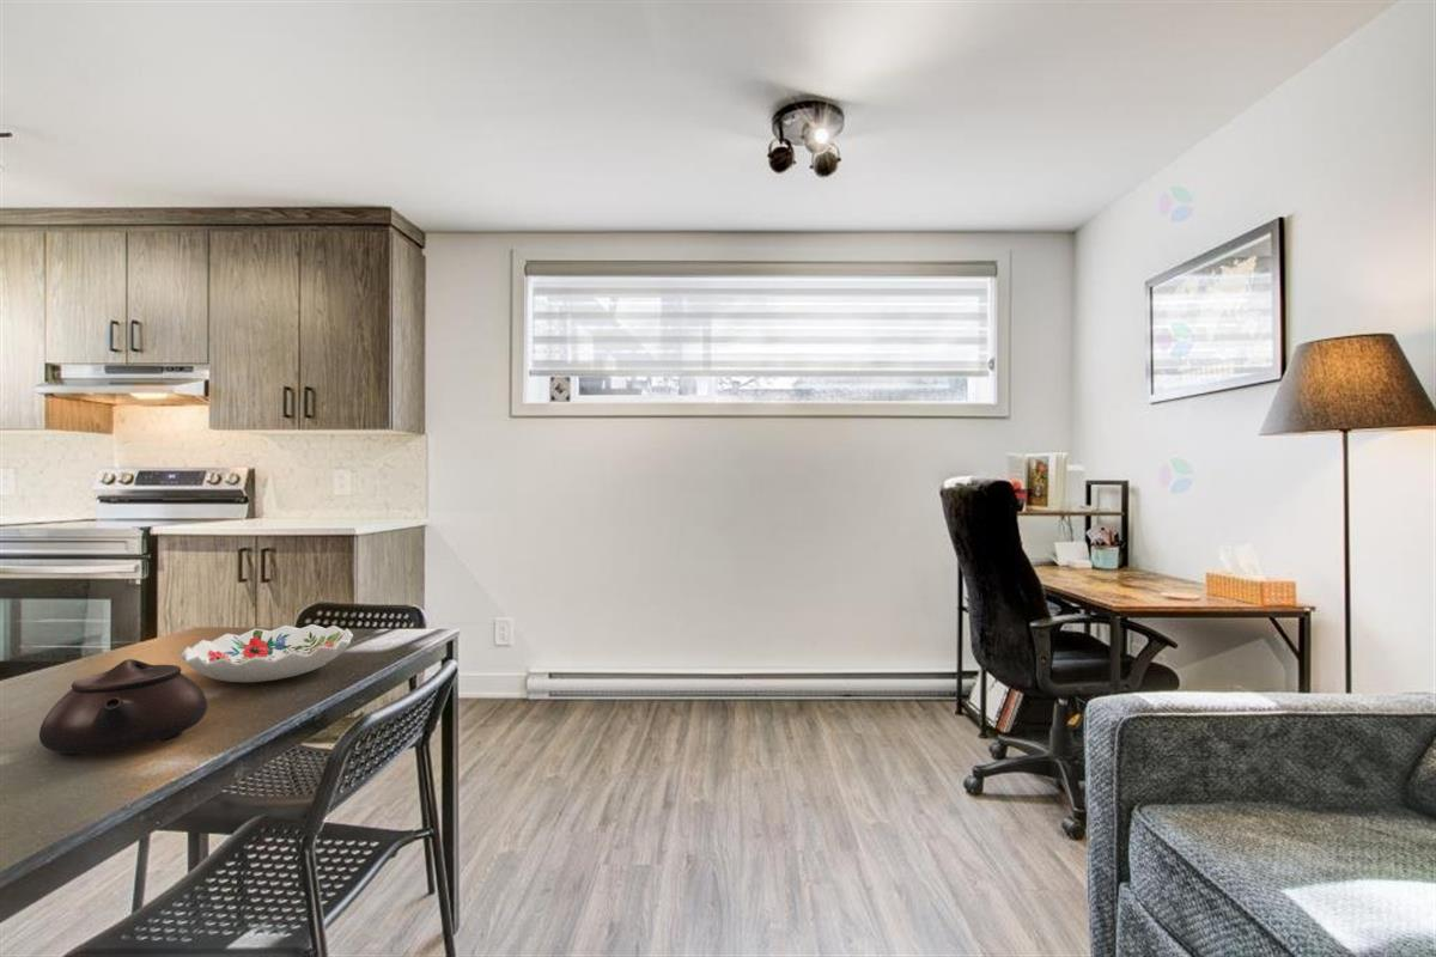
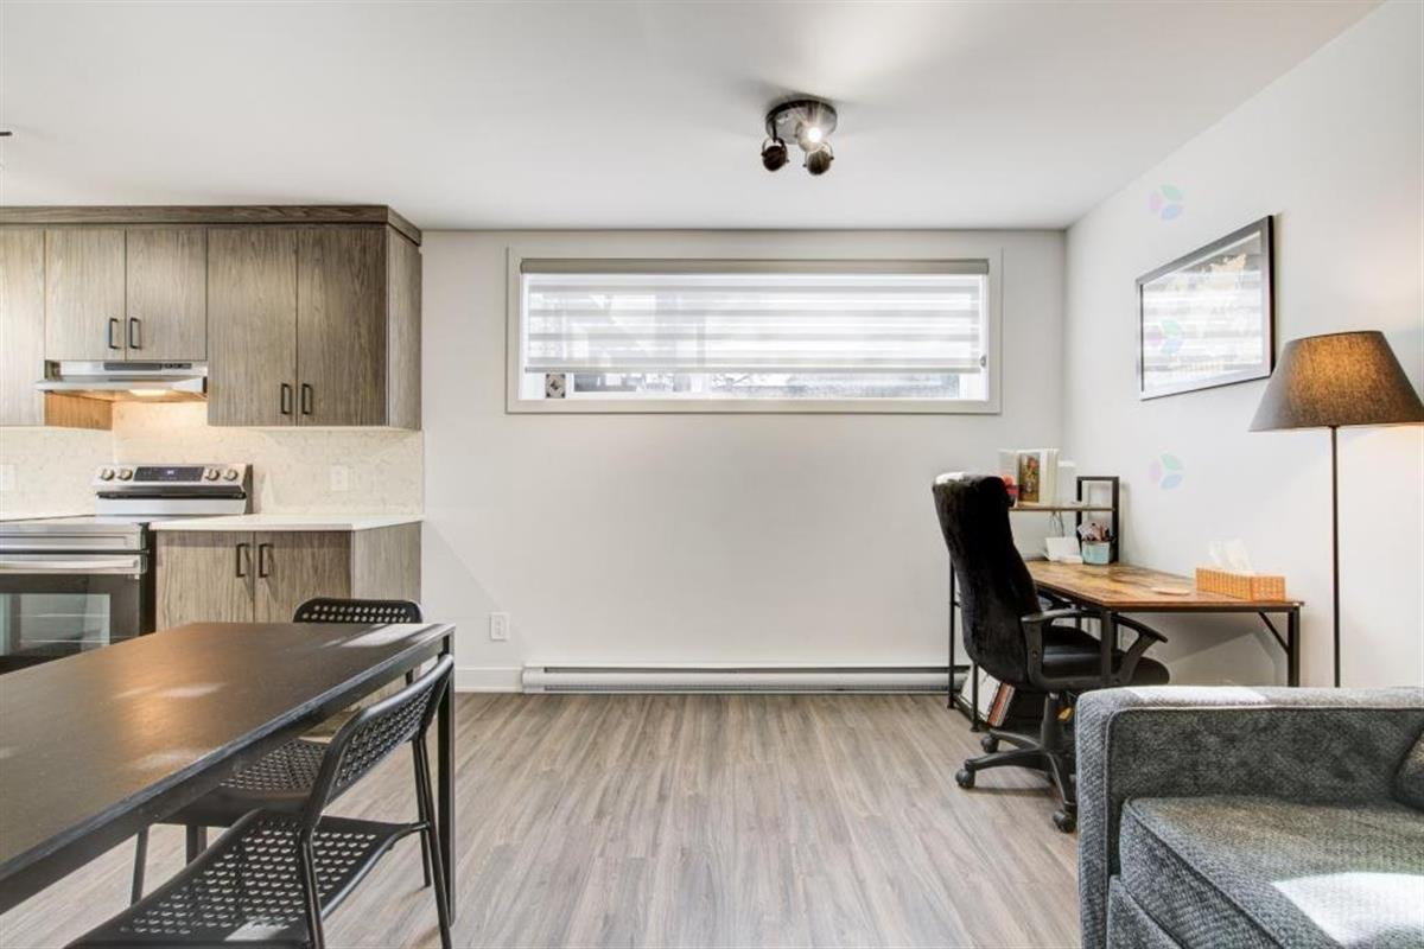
- decorative bowl [180,623,354,683]
- teapot [38,658,208,757]
